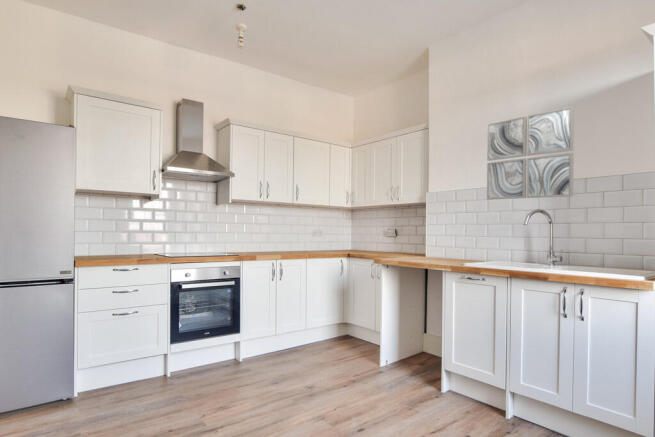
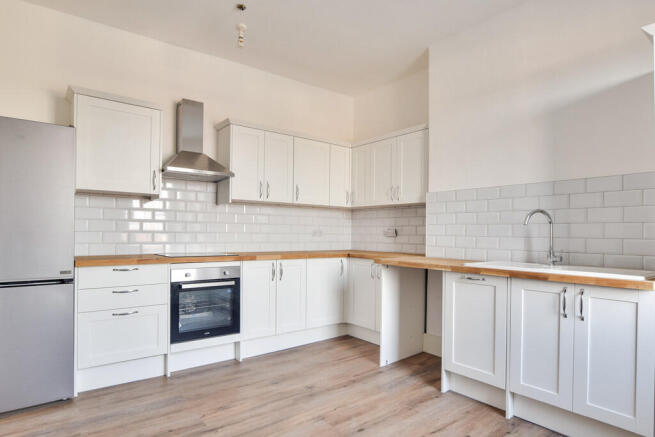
- wall art [486,105,575,201]
